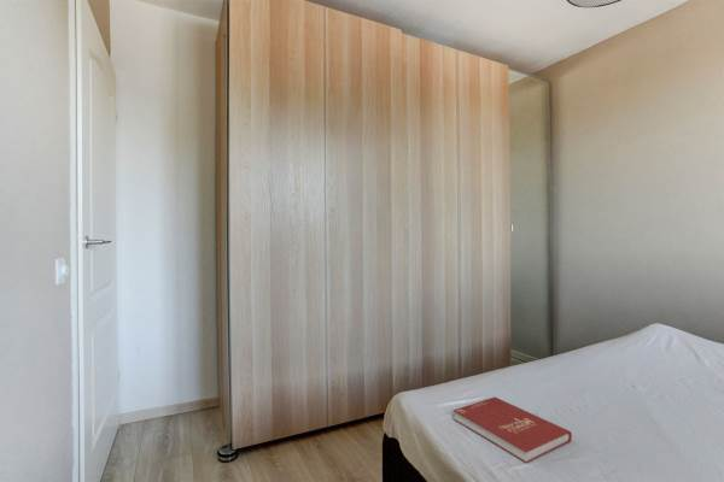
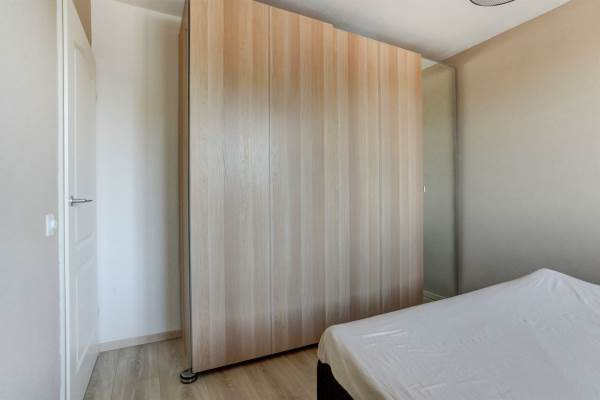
- book [451,396,573,464]
